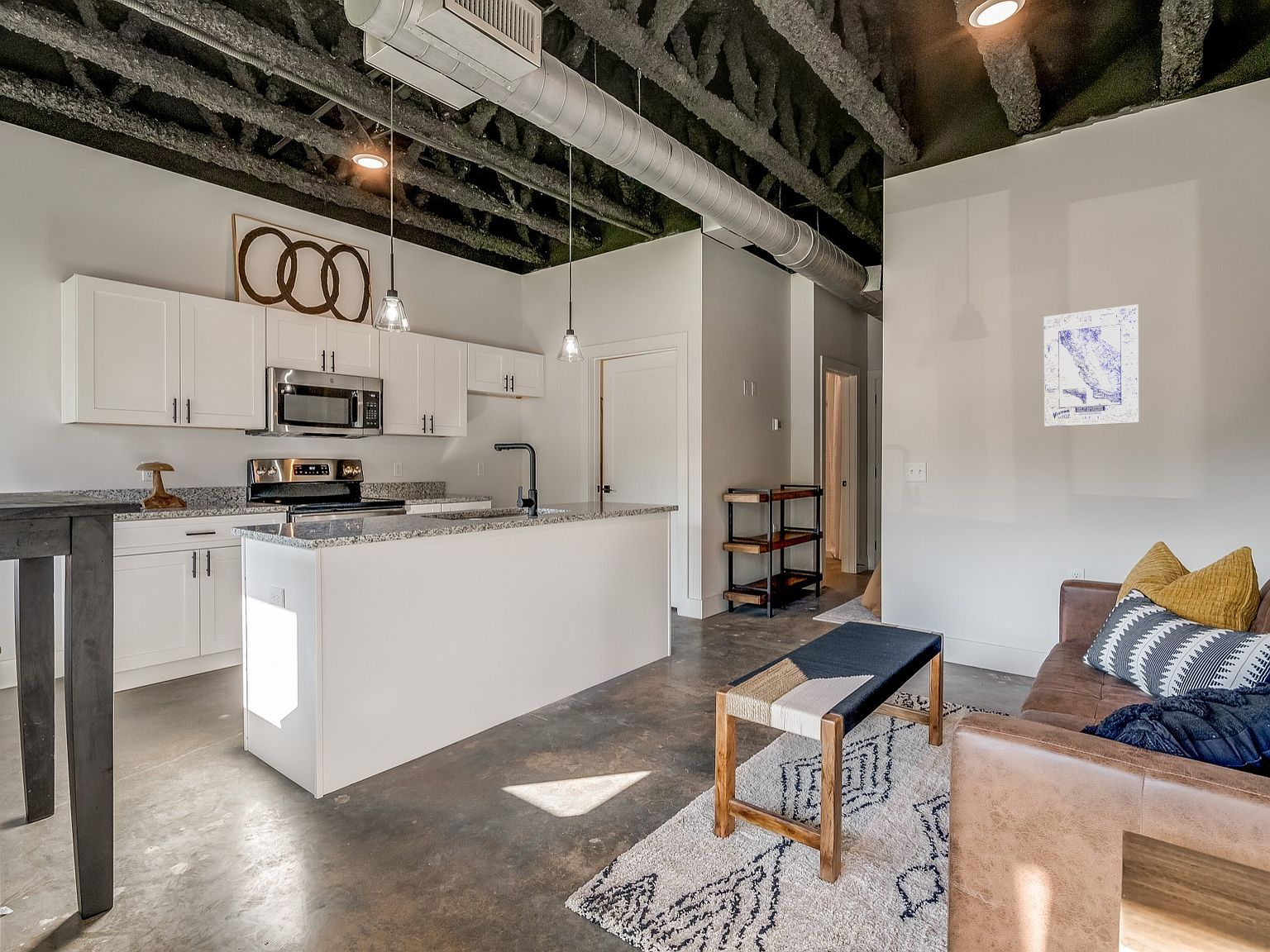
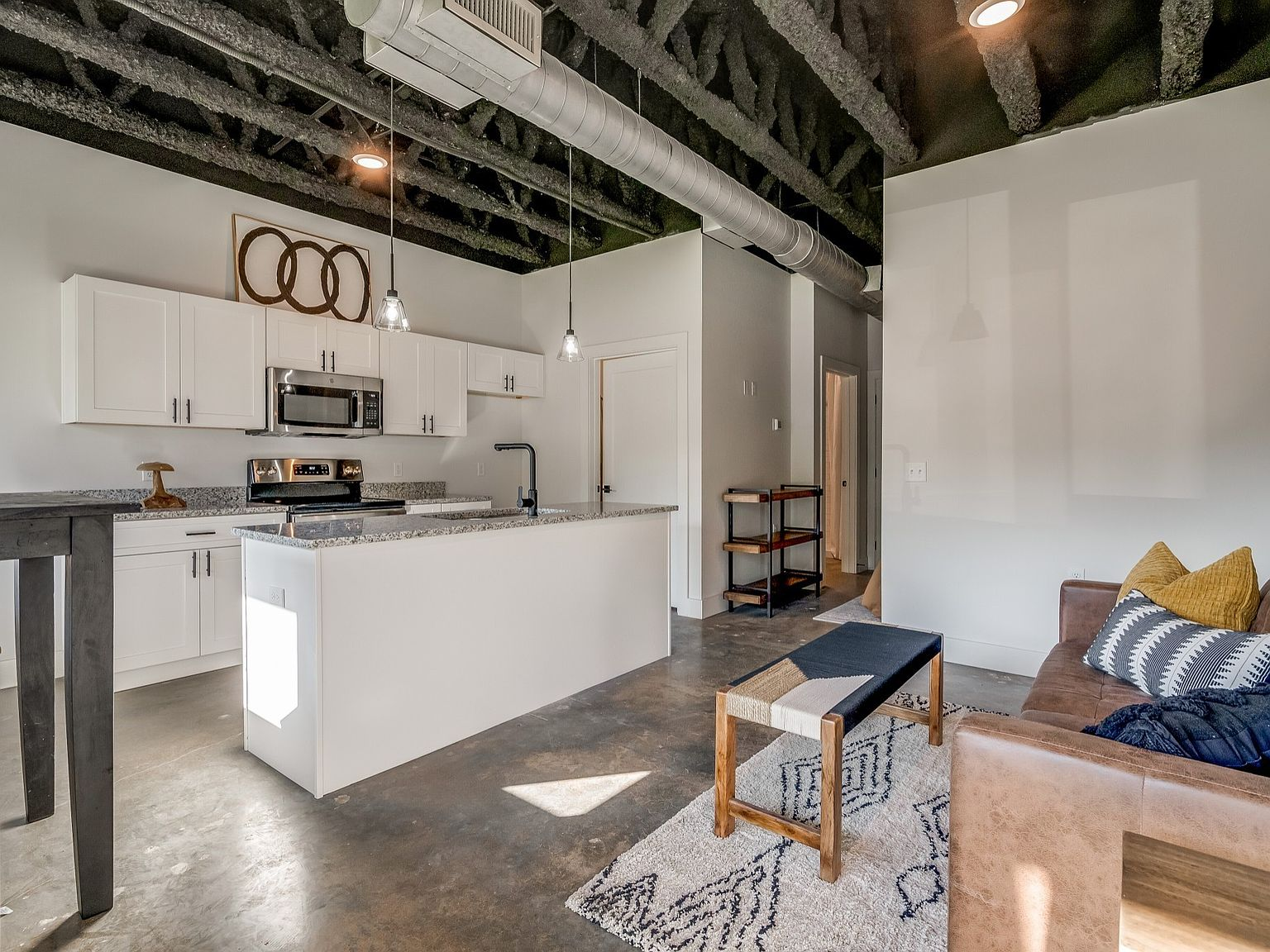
- wall art [1043,303,1139,428]
